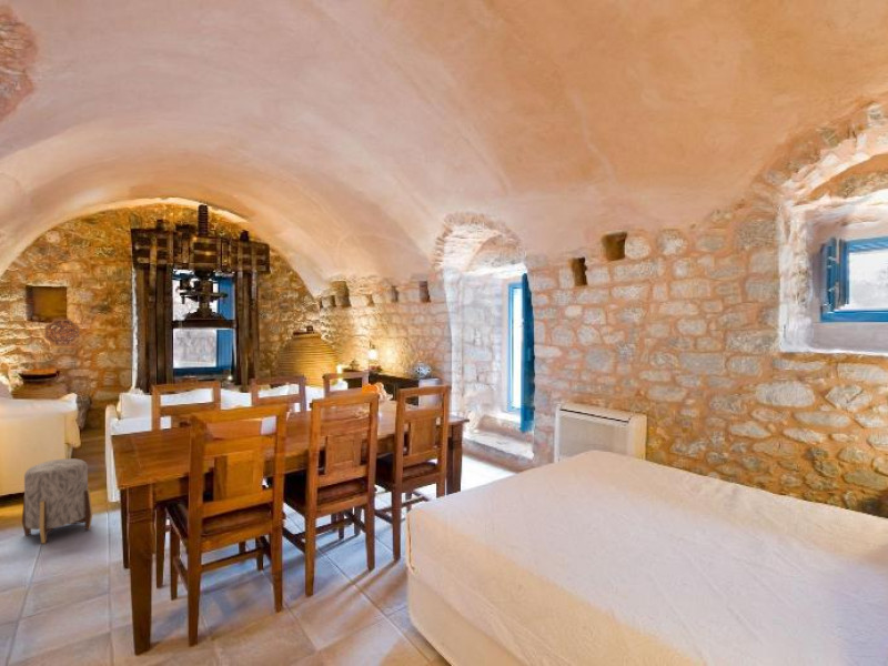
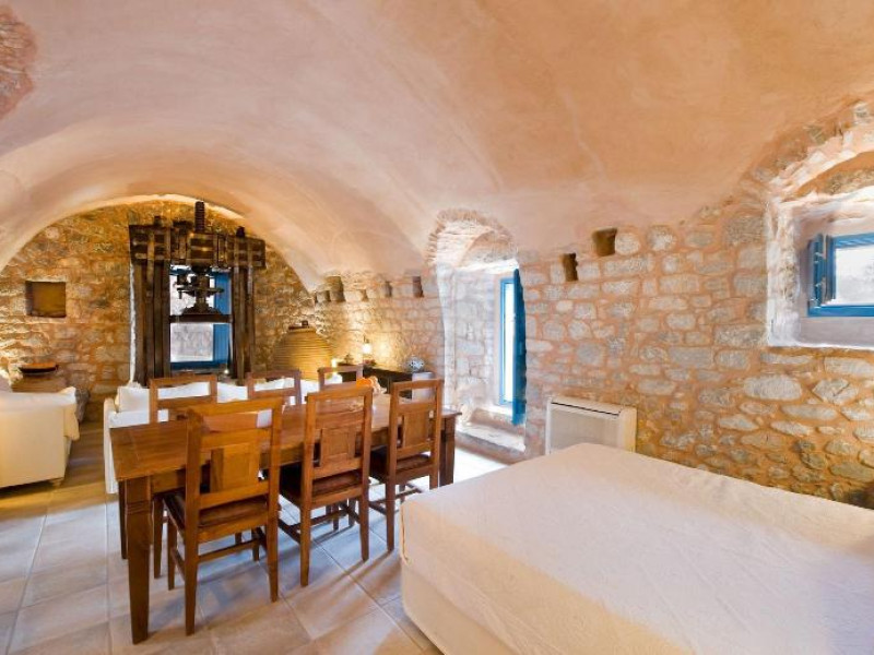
- stool [21,457,93,545]
- decorative platter [43,319,81,347]
